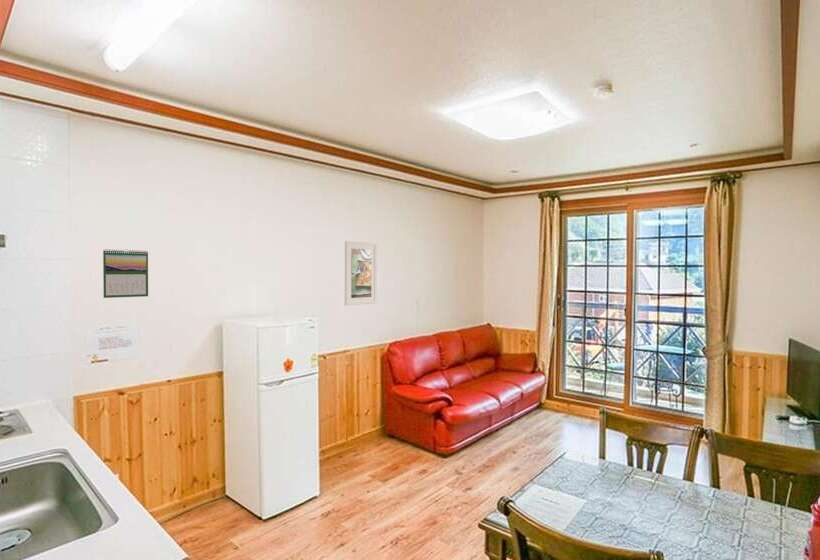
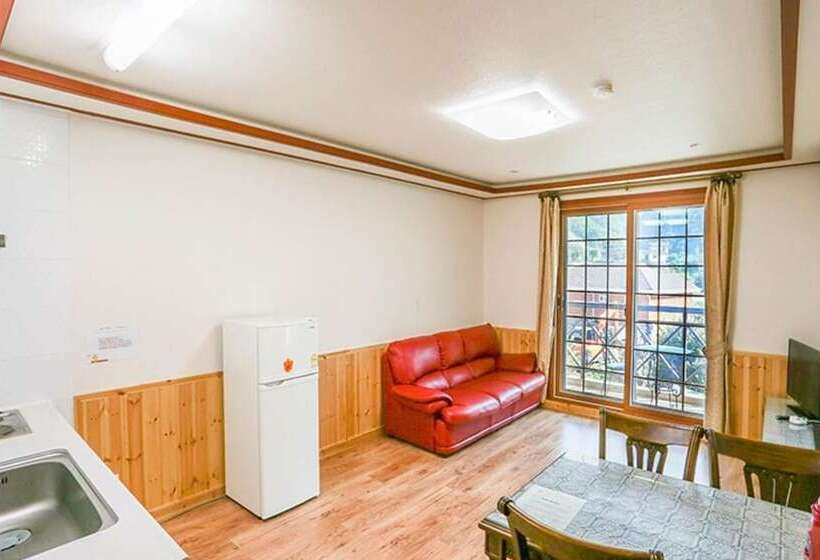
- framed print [344,240,378,306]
- calendar [102,248,149,299]
